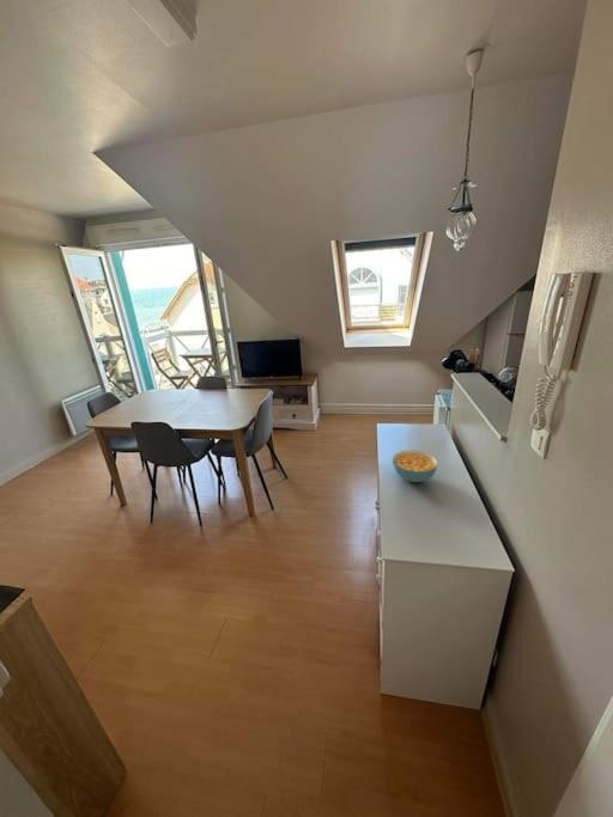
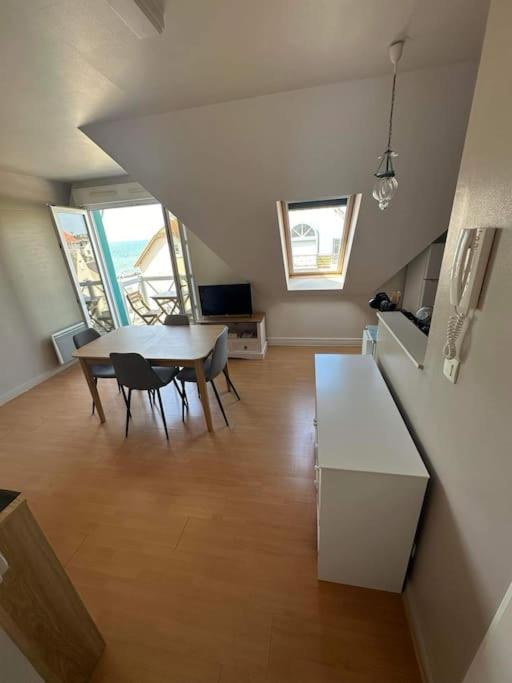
- cereal bowl [392,449,439,483]
